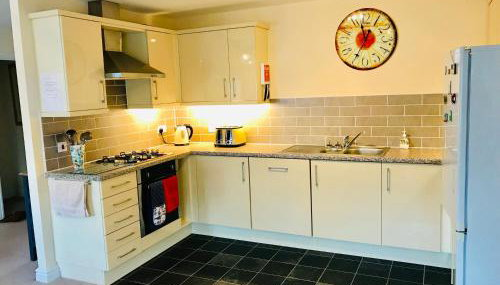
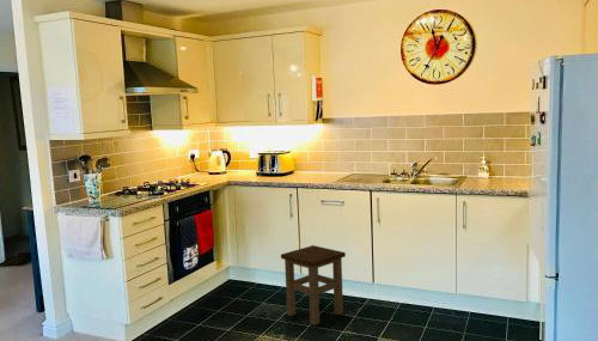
+ stool [280,244,347,327]
